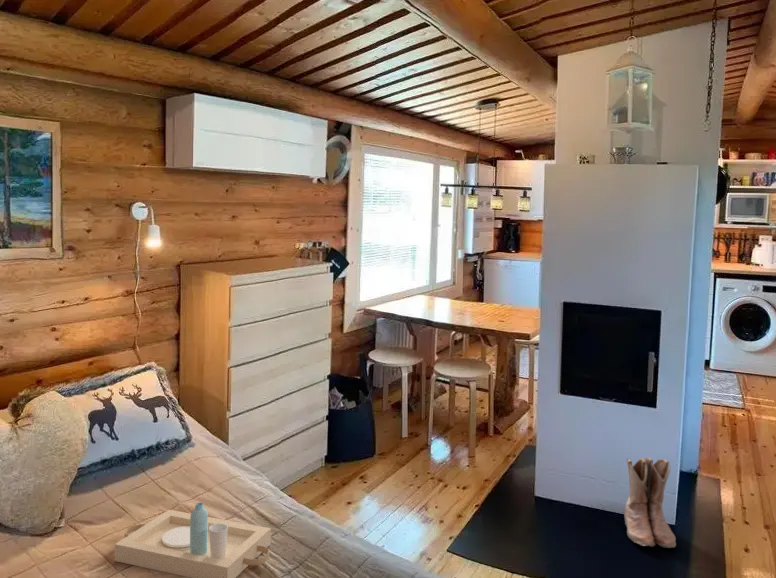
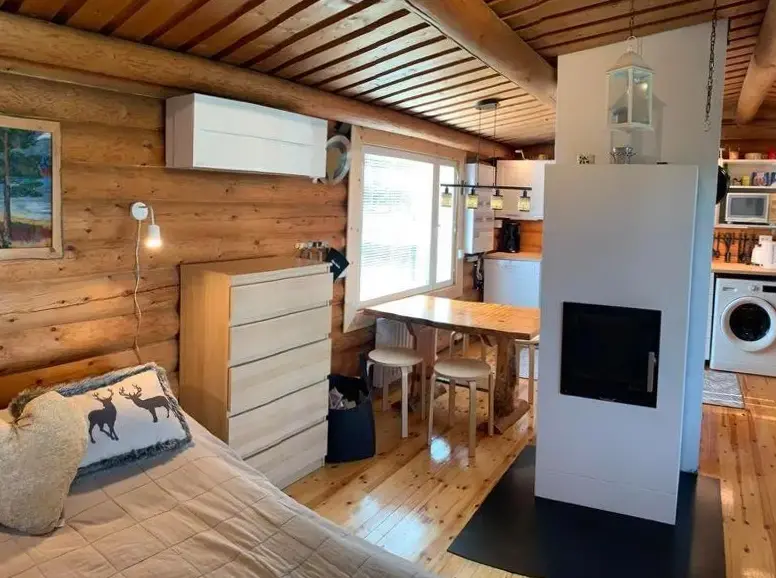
- boots [623,457,677,549]
- serving tray [114,502,272,578]
